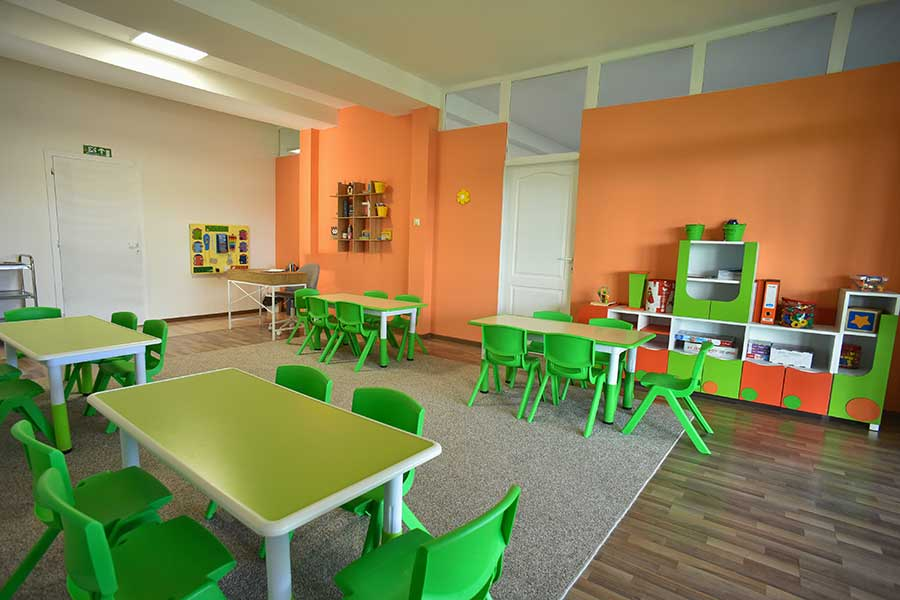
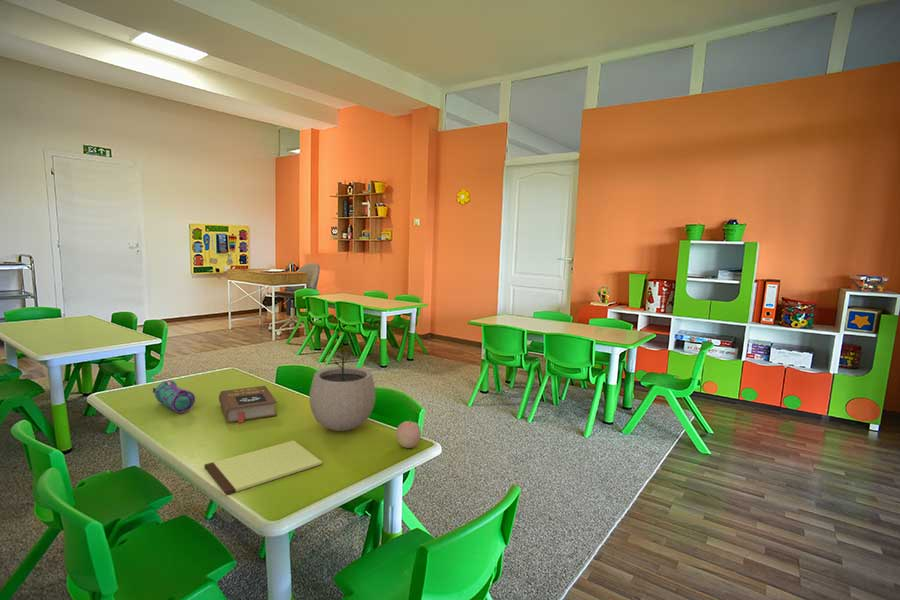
+ book [218,385,278,424]
+ pencil case [152,379,196,414]
+ notepad [203,440,323,496]
+ apple [395,418,422,449]
+ plant pot [309,348,376,432]
